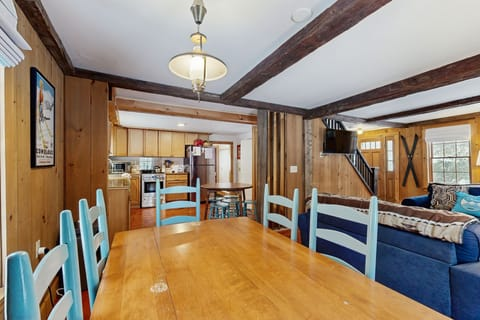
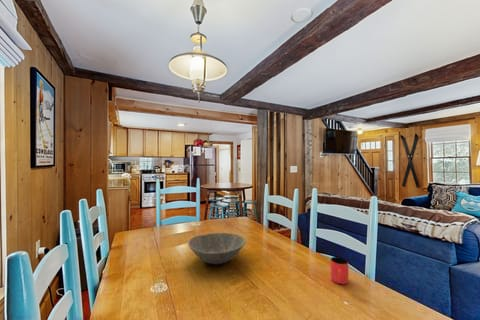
+ bowl [187,232,247,265]
+ cup [330,256,349,285]
